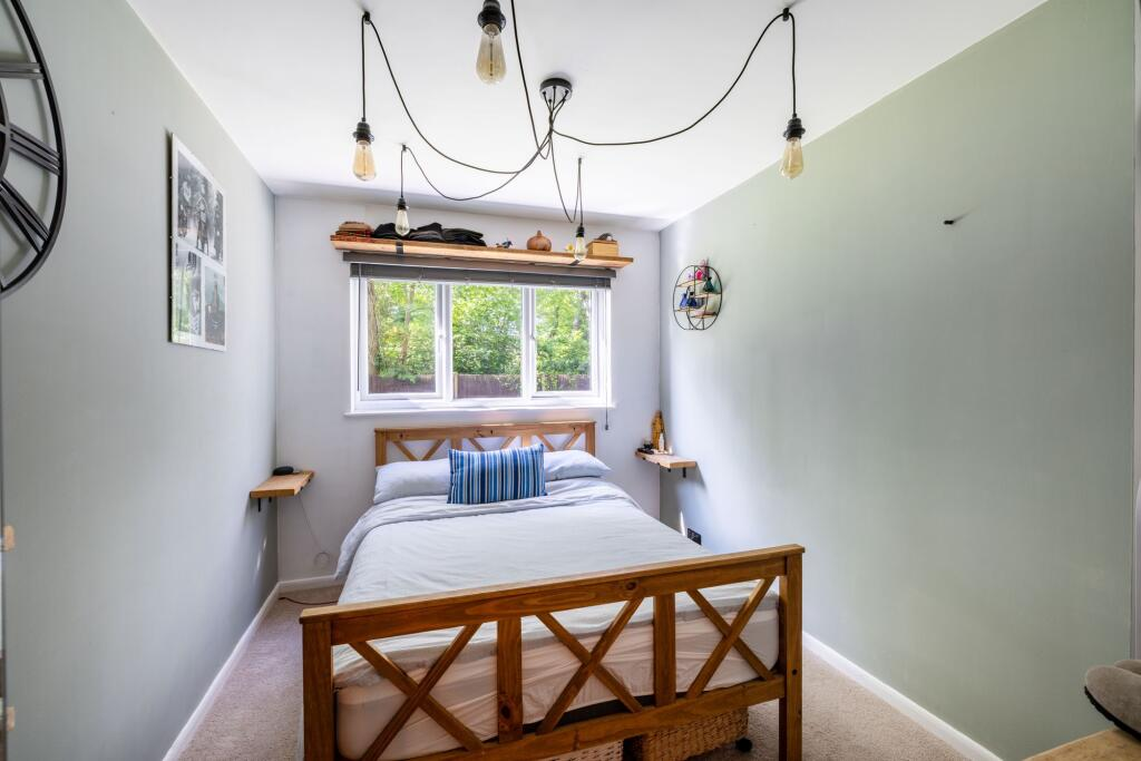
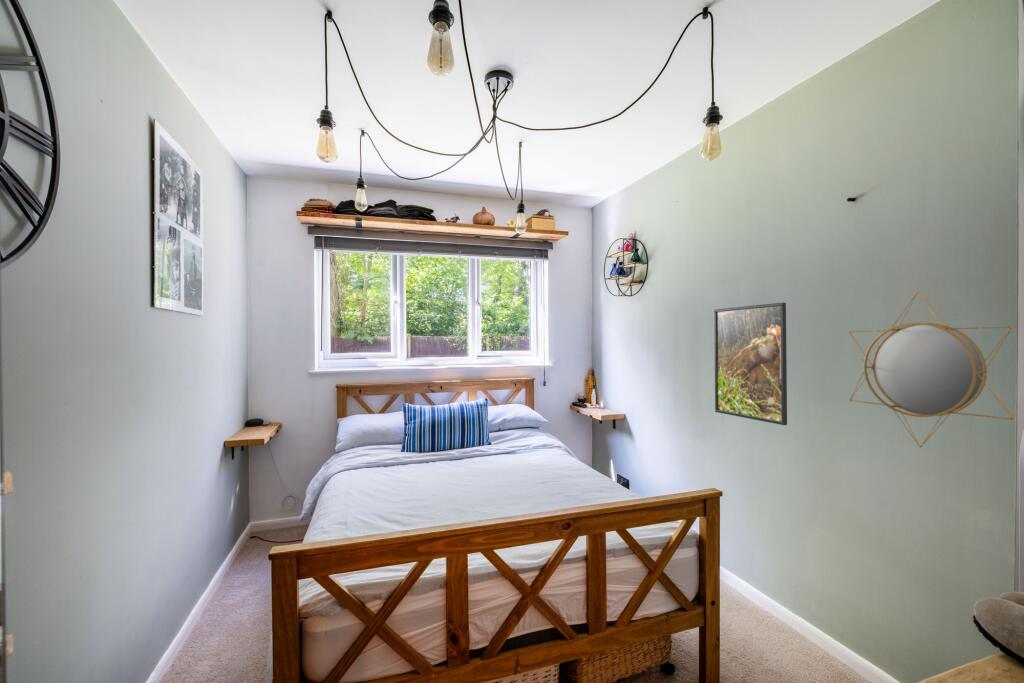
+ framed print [713,302,788,426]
+ home mirror [848,290,1015,449]
